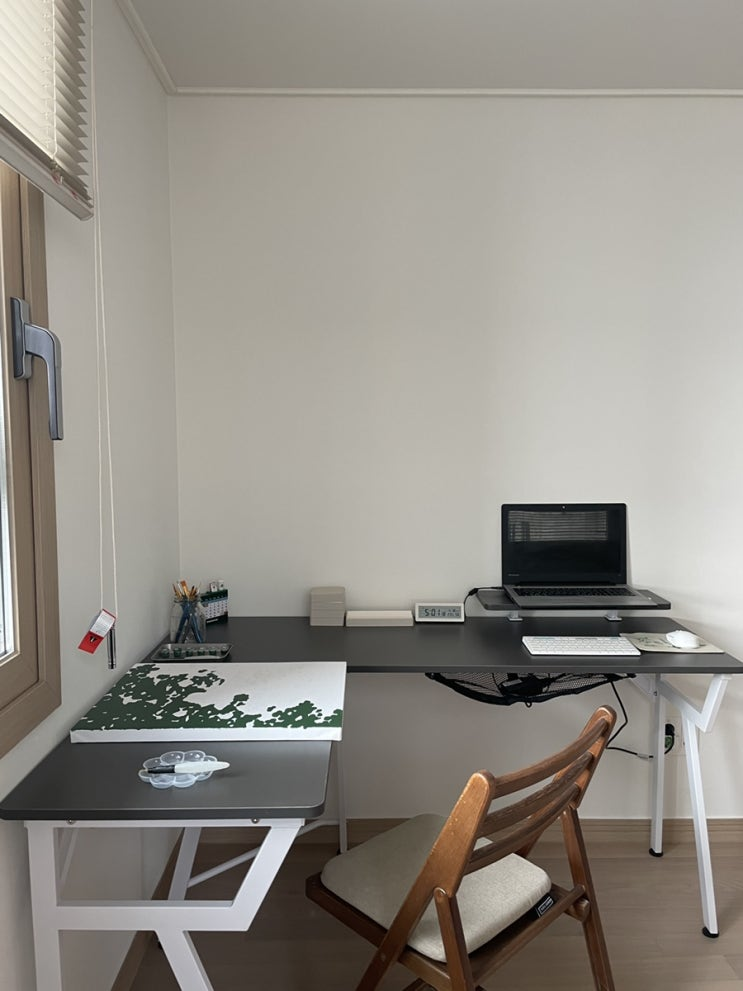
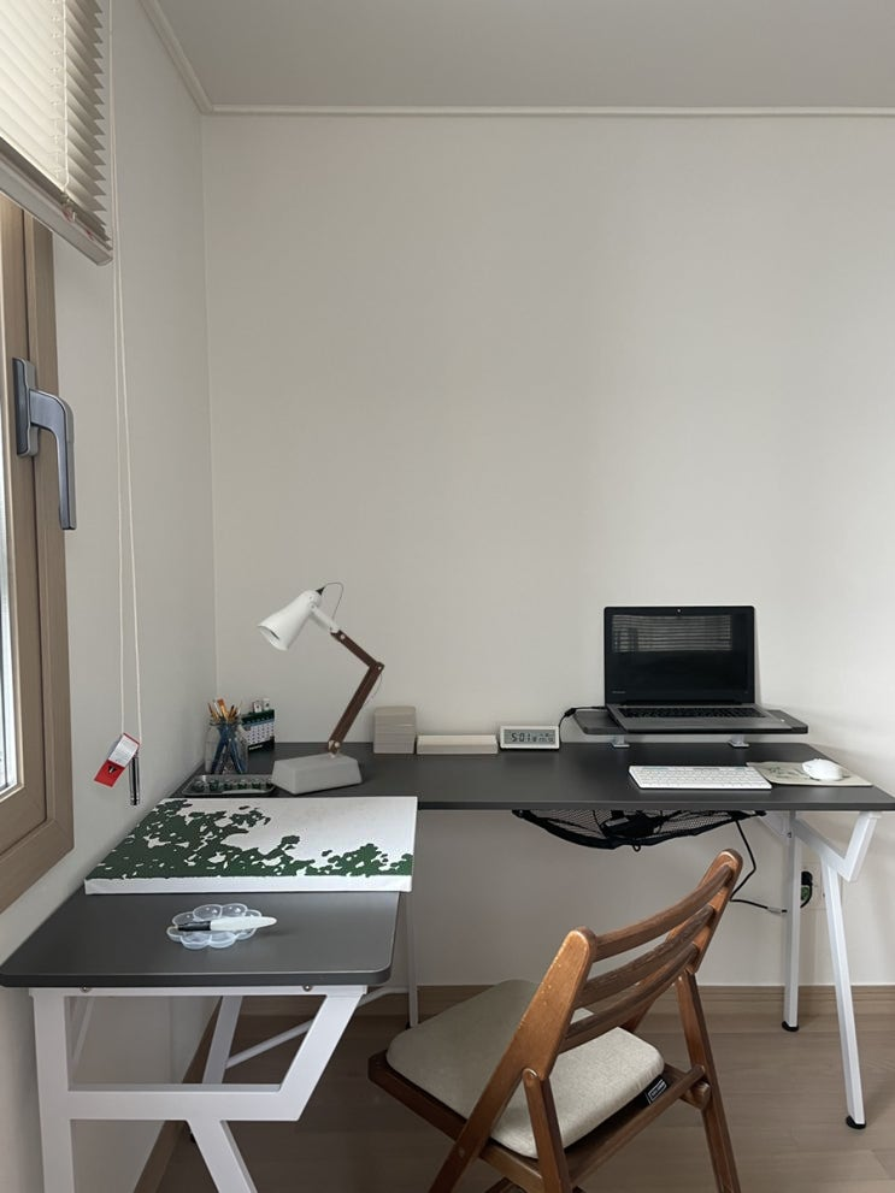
+ desk lamp [257,581,385,795]
